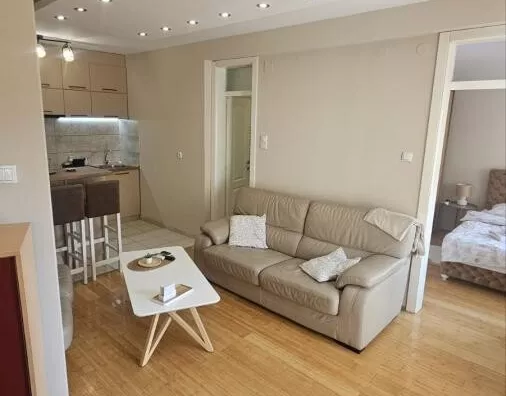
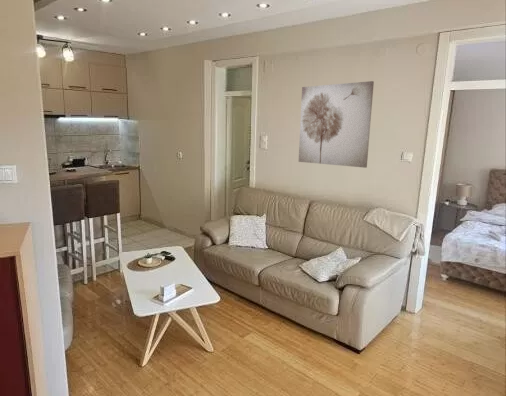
+ wall art [298,80,375,169]
